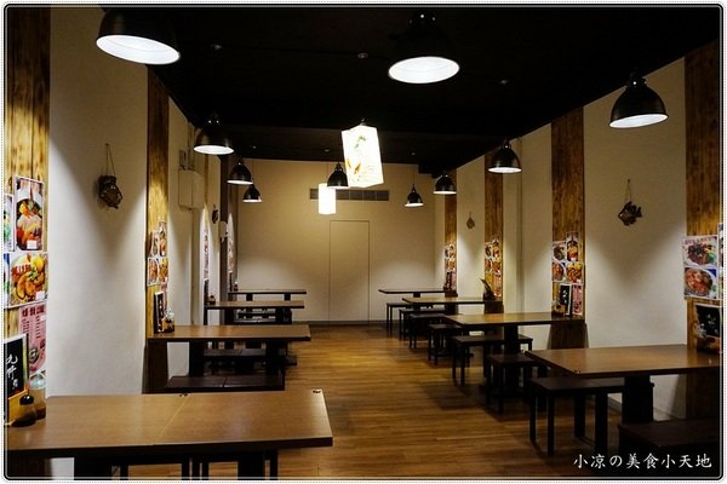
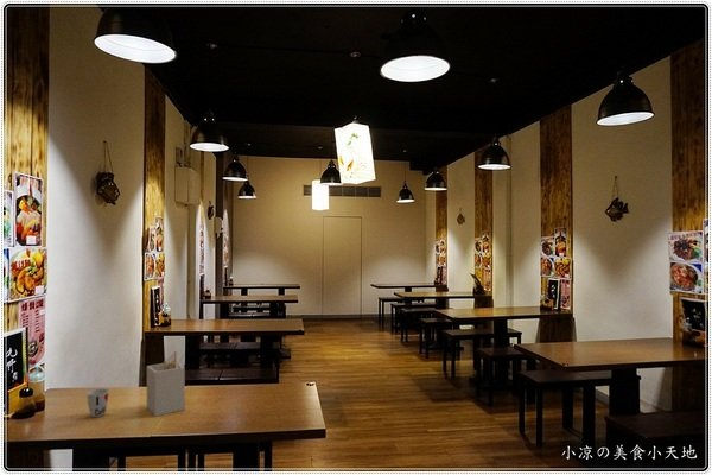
+ utensil holder [146,350,186,417]
+ cup [85,388,109,418]
